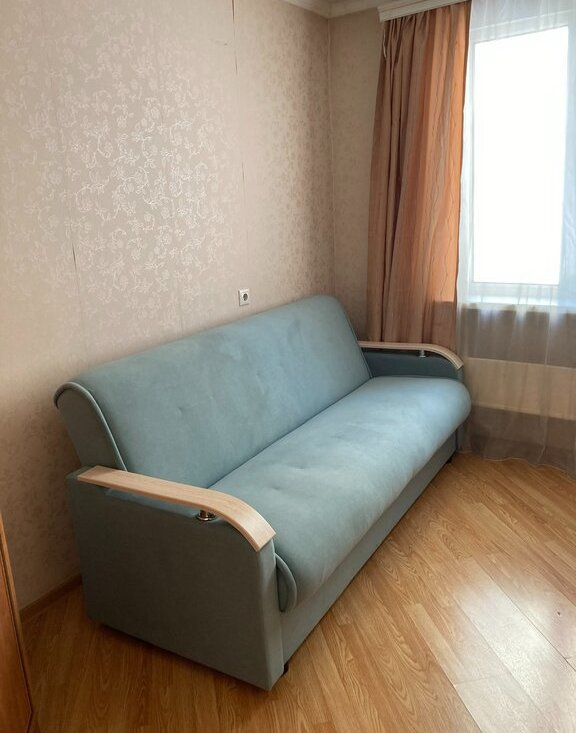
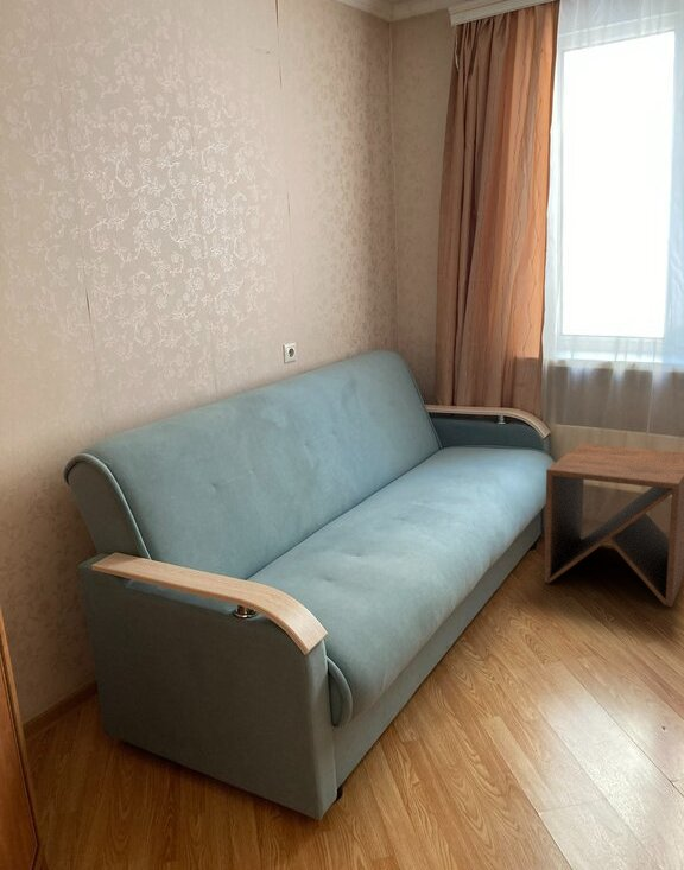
+ side table [543,443,684,608]
